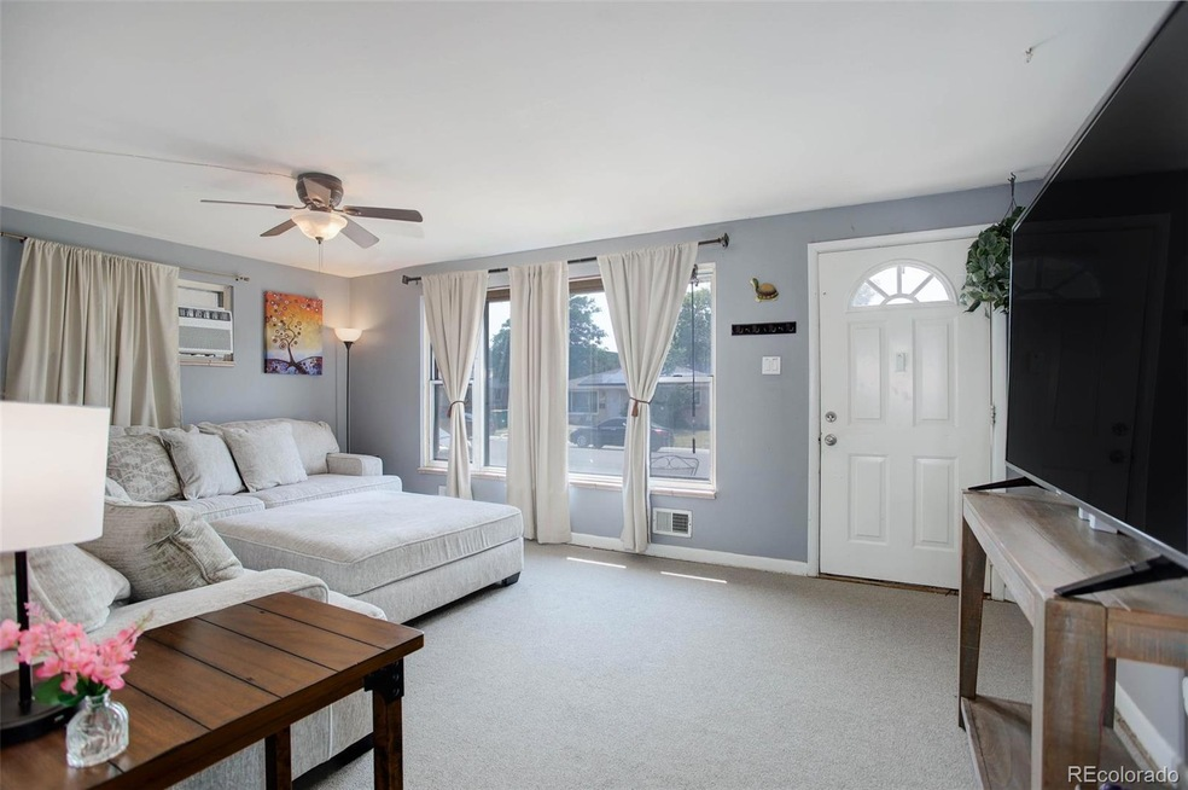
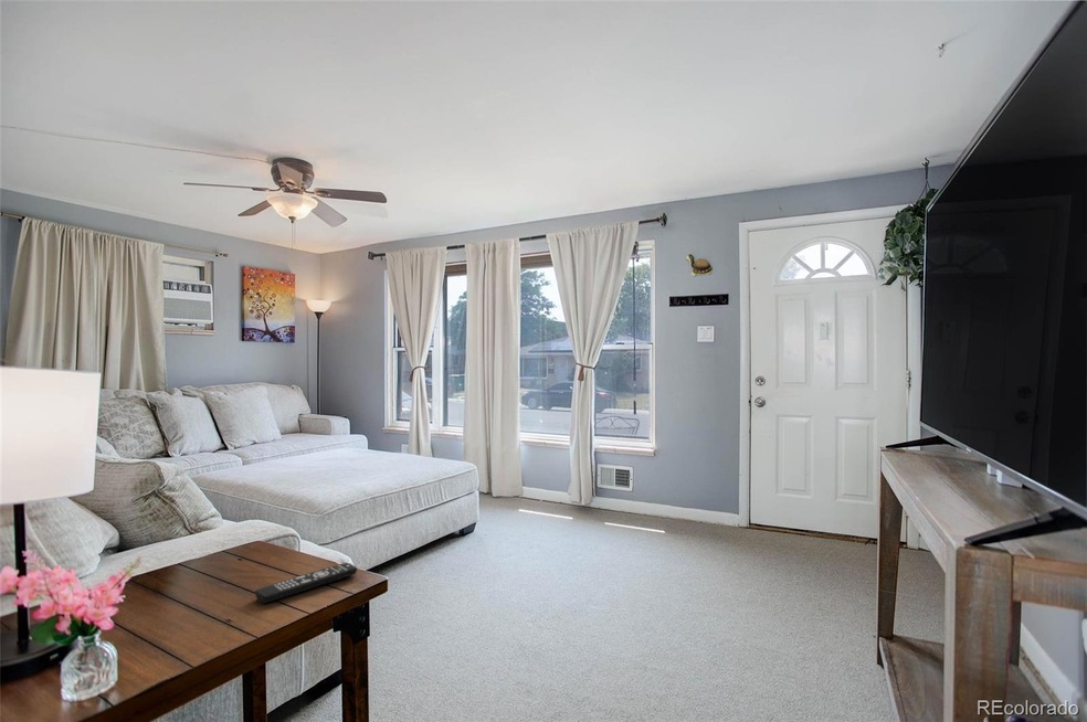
+ remote control [254,562,358,604]
